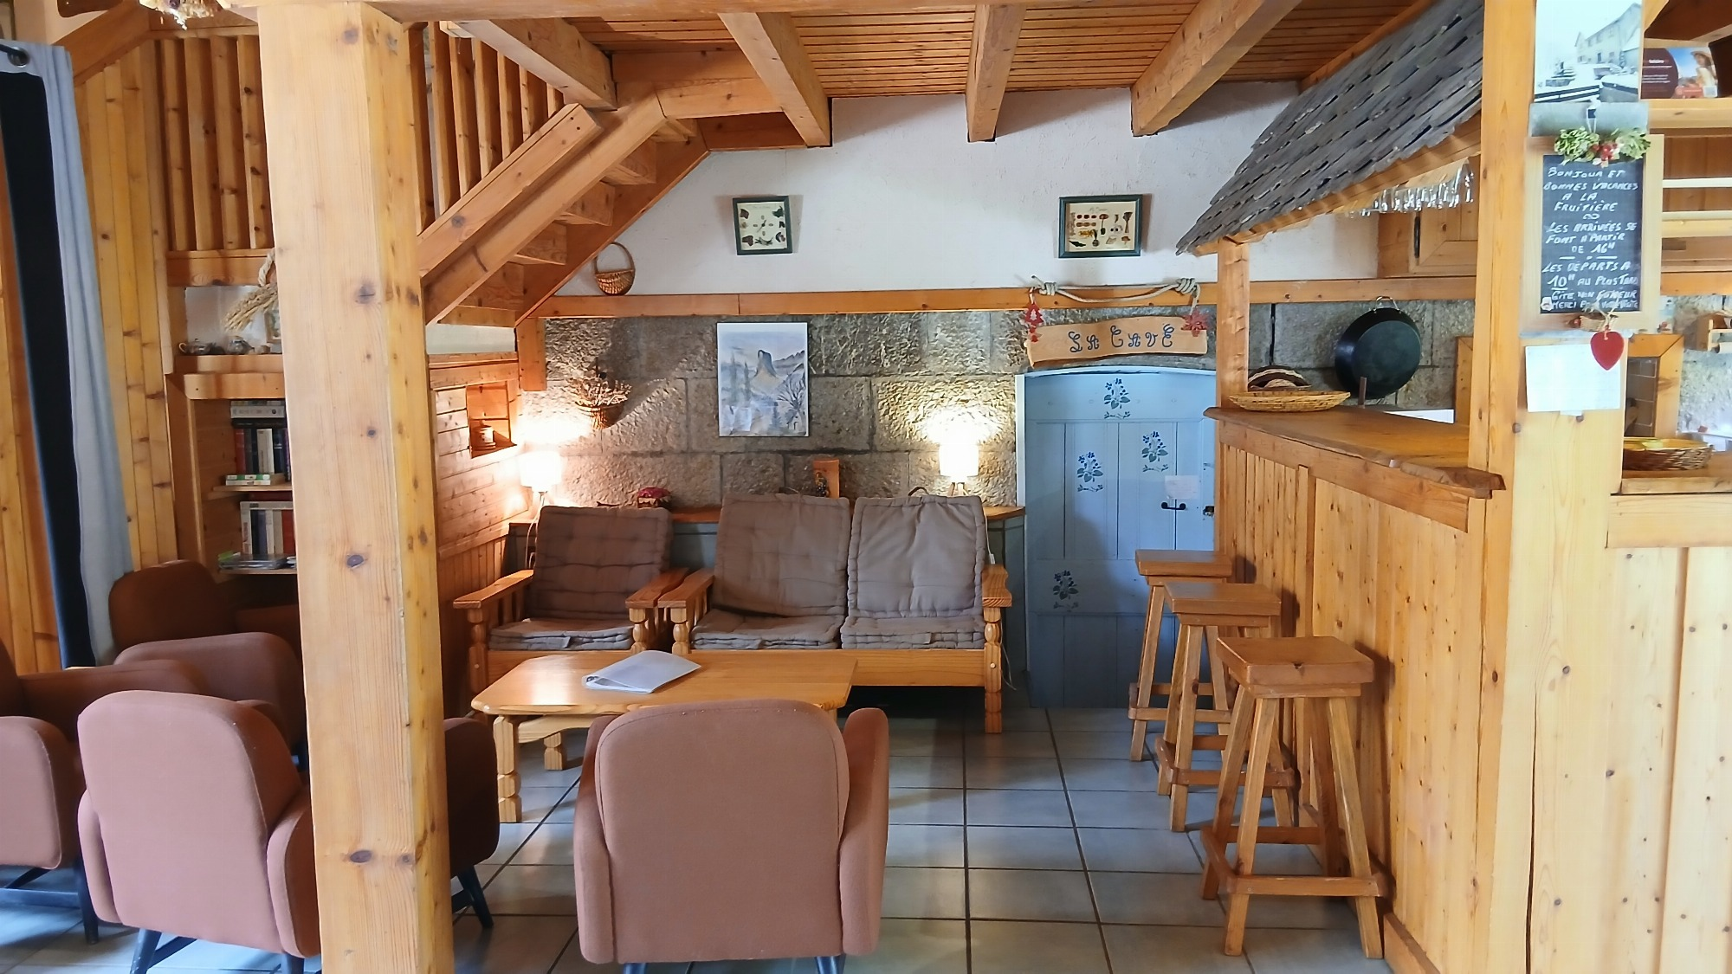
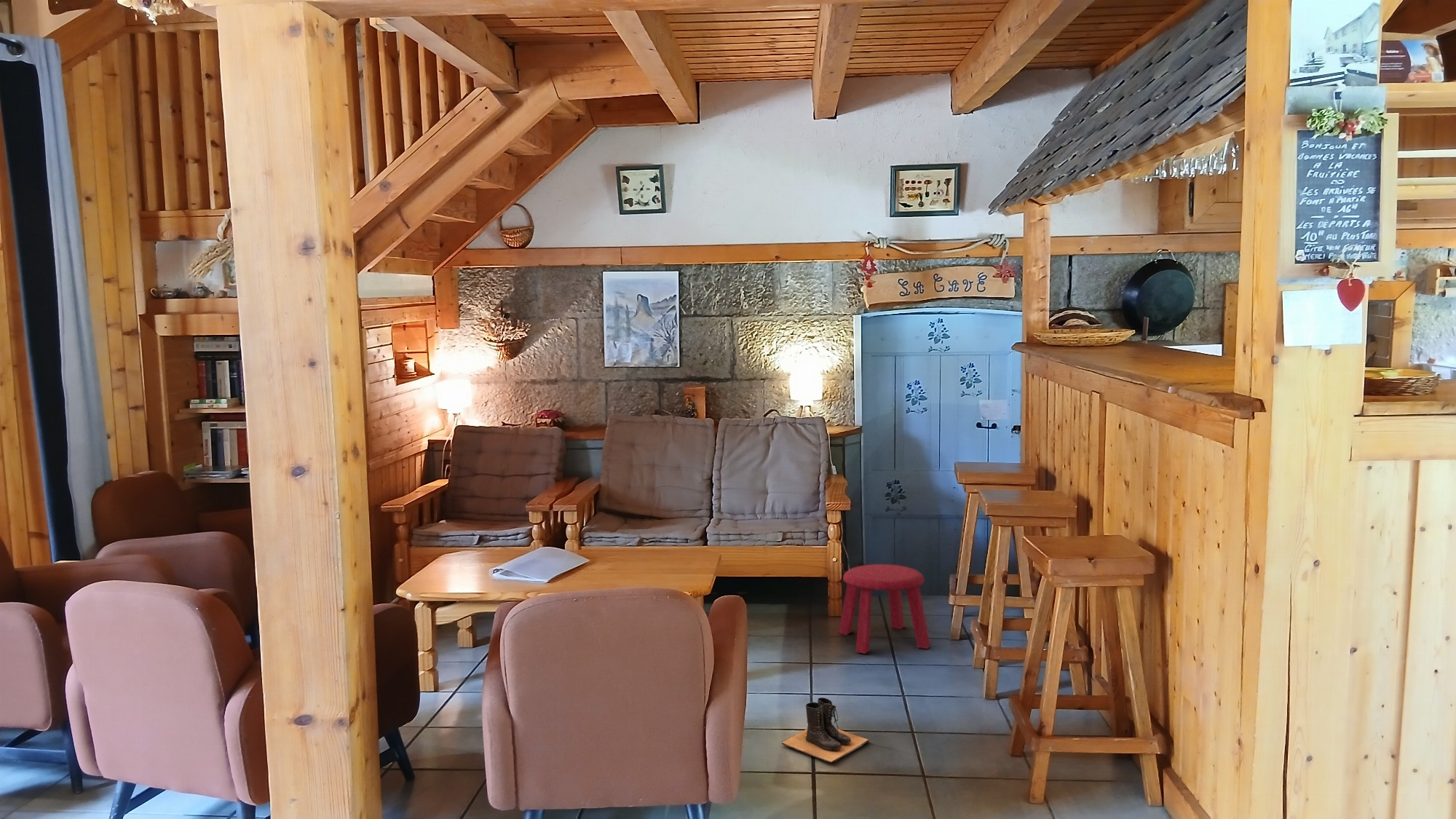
+ stool [838,563,931,654]
+ boots [781,697,869,763]
